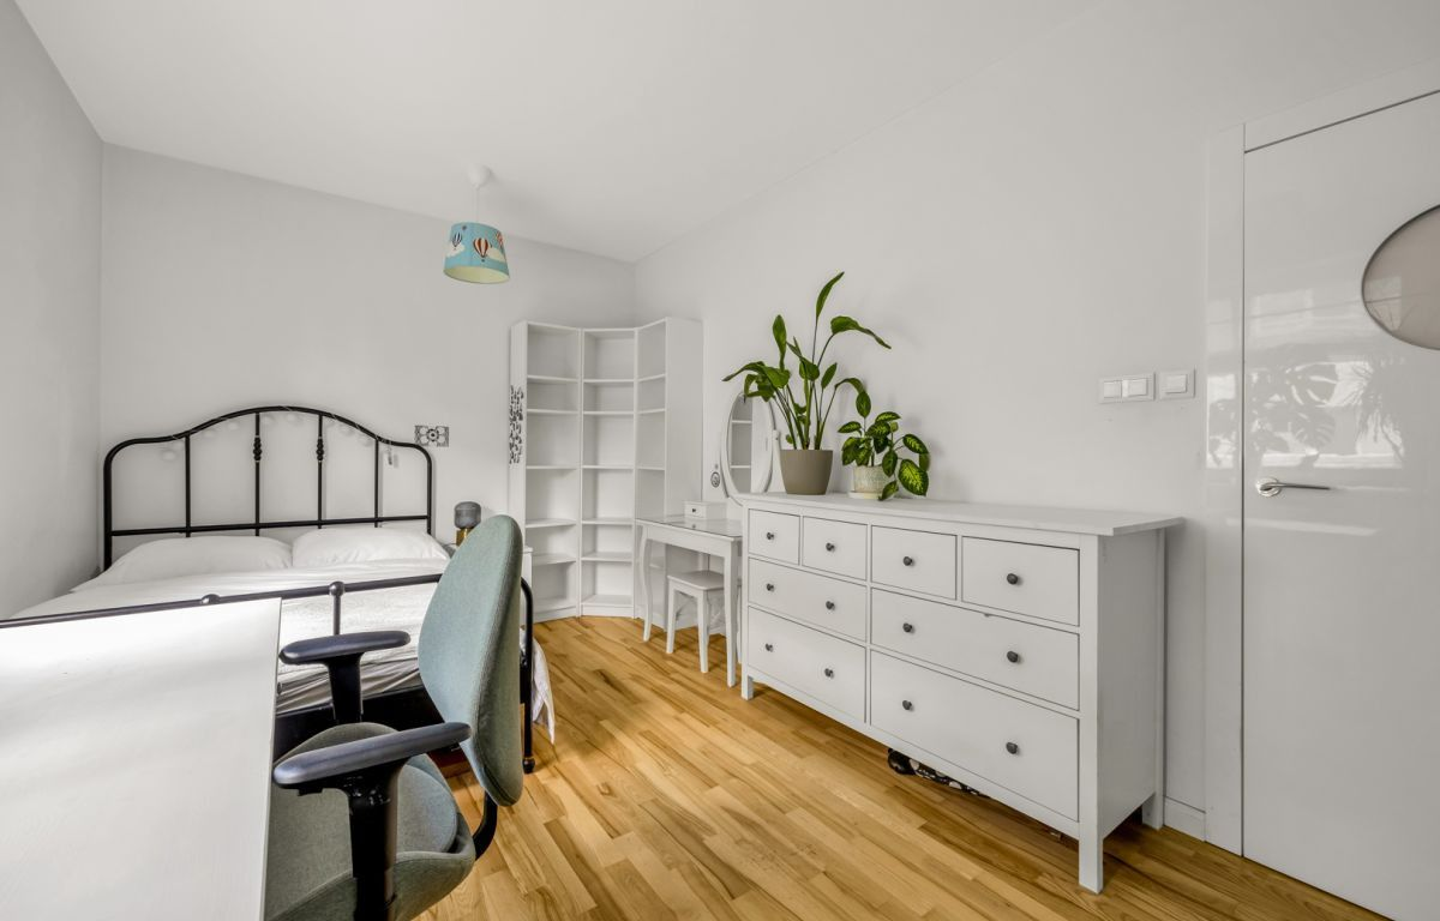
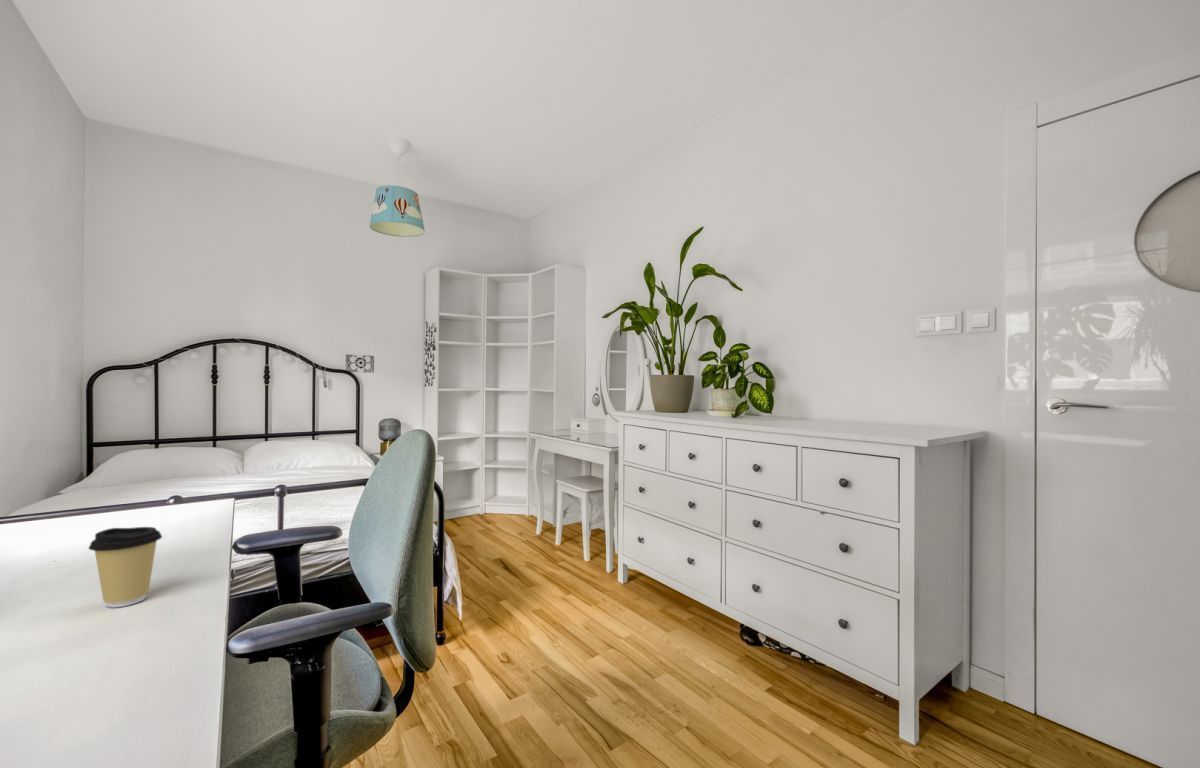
+ coffee cup [88,526,163,608]
